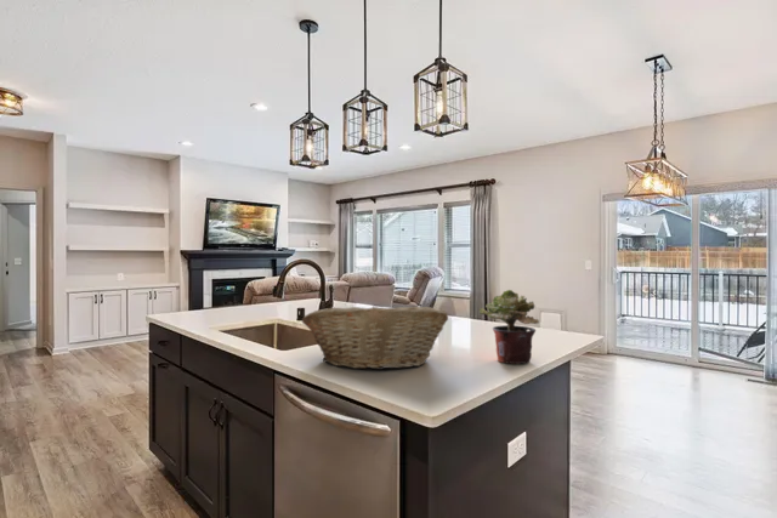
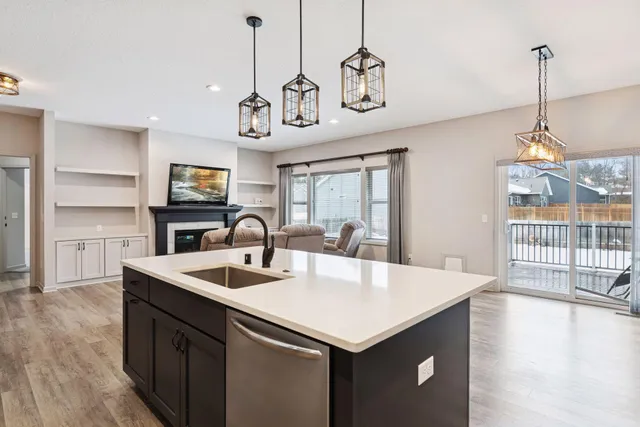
- fruit basket [301,306,449,371]
- potted plant [478,289,540,365]
